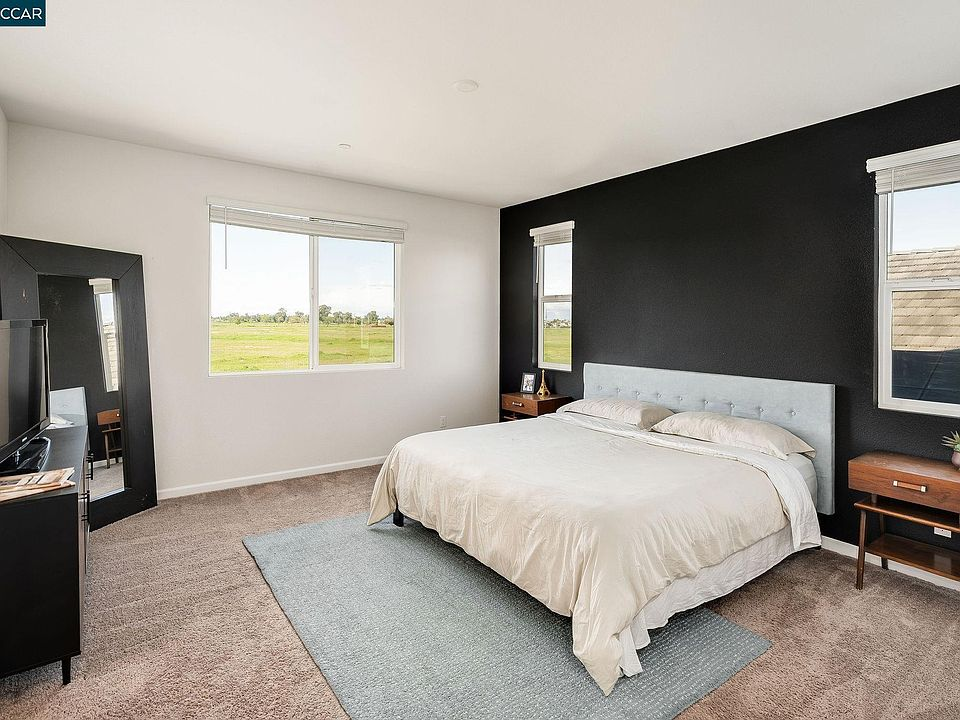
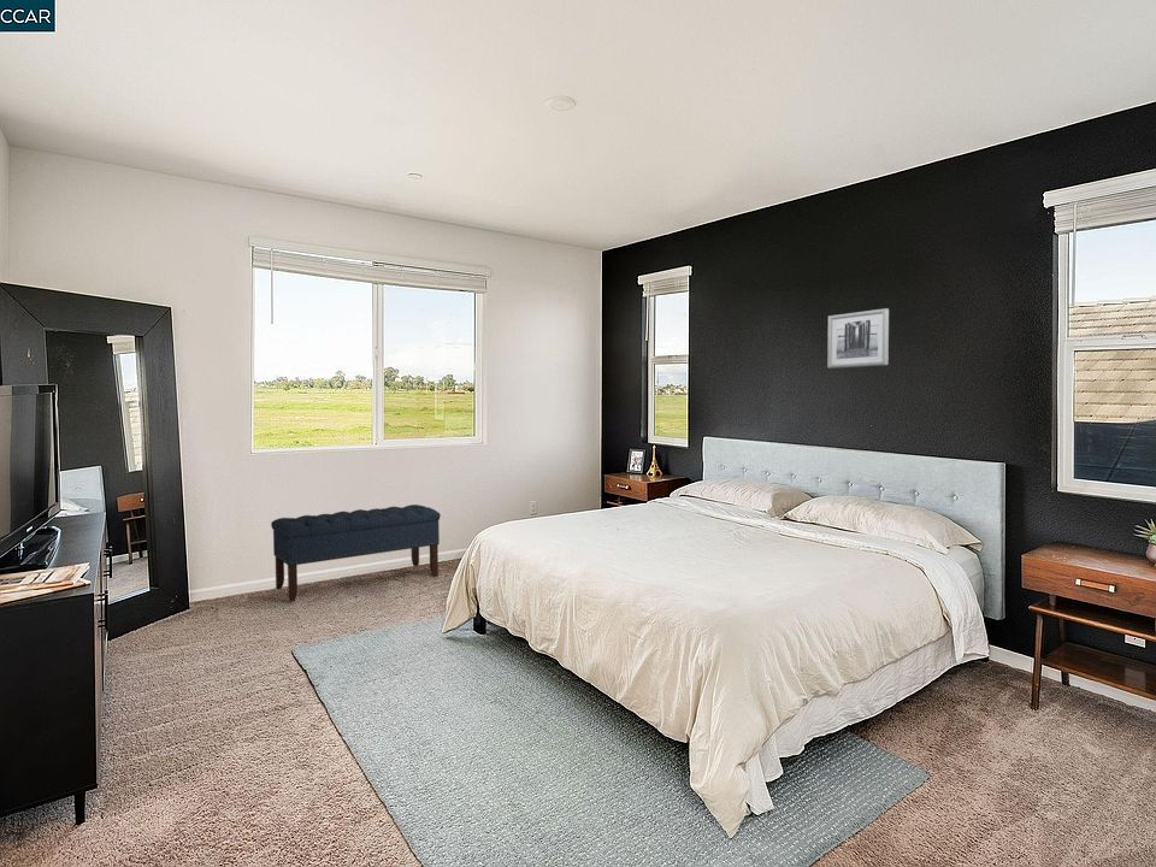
+ wall art [826,307,890,370]
+ bench [270,503,442,602]
